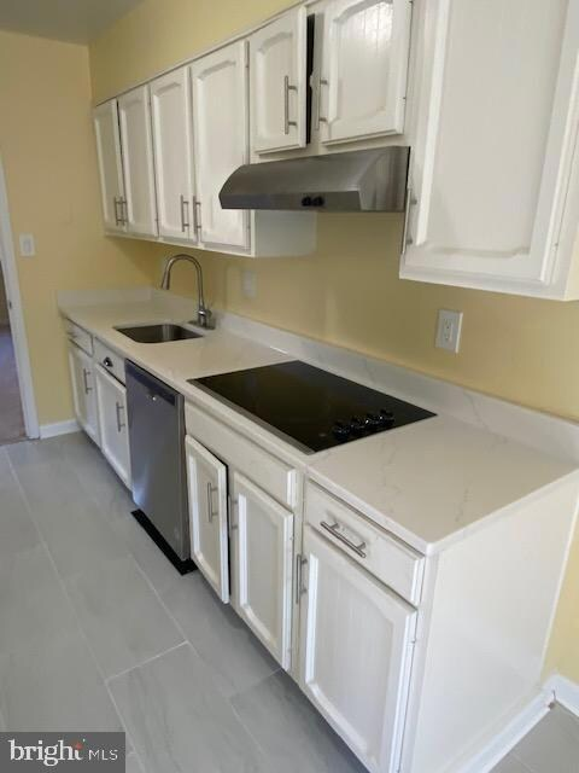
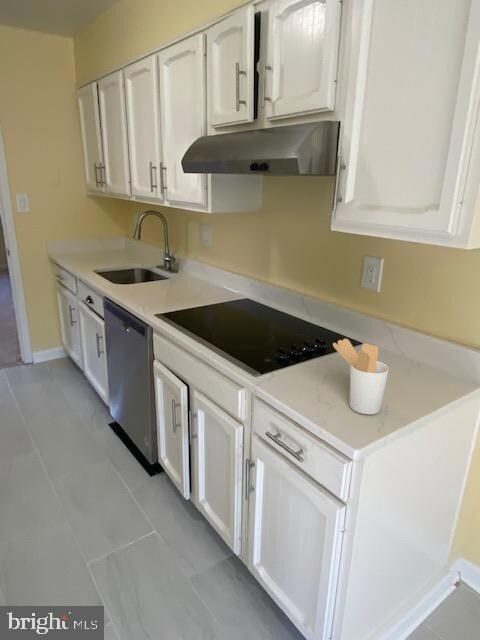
+ utensil holder [332,338,390,415]
